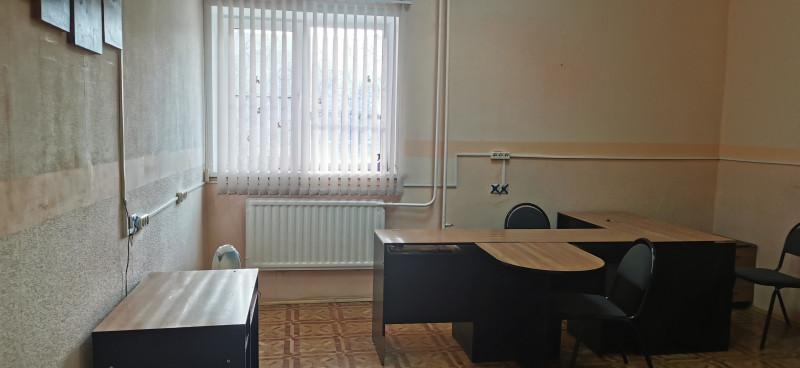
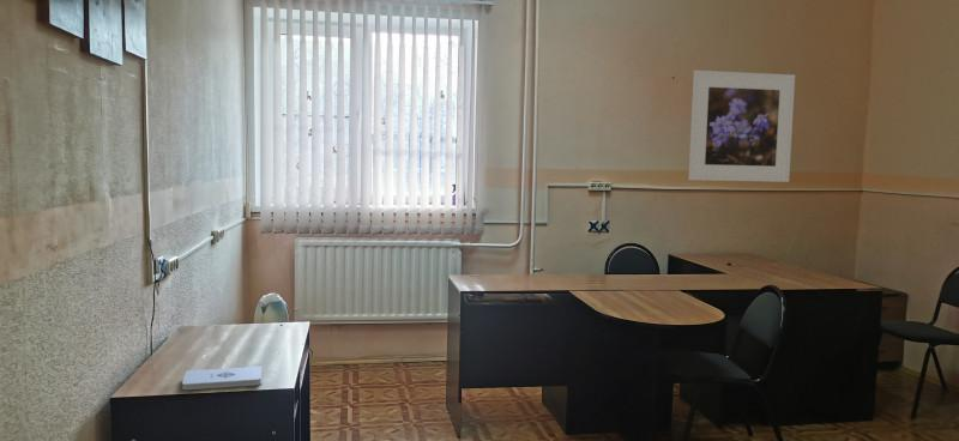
+ notepad [181,366,263,391]
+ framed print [688,70,796,183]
